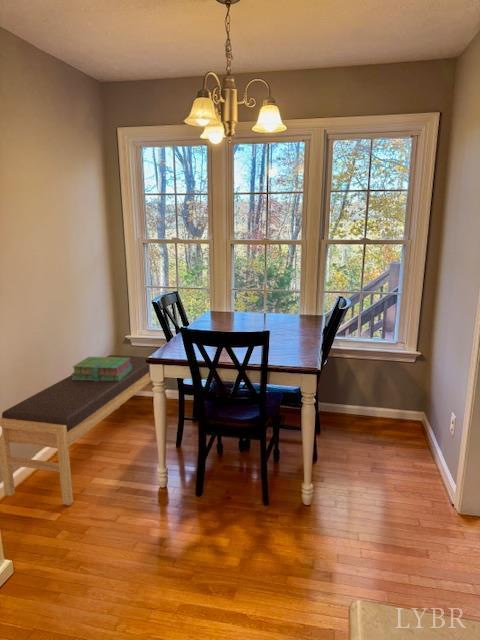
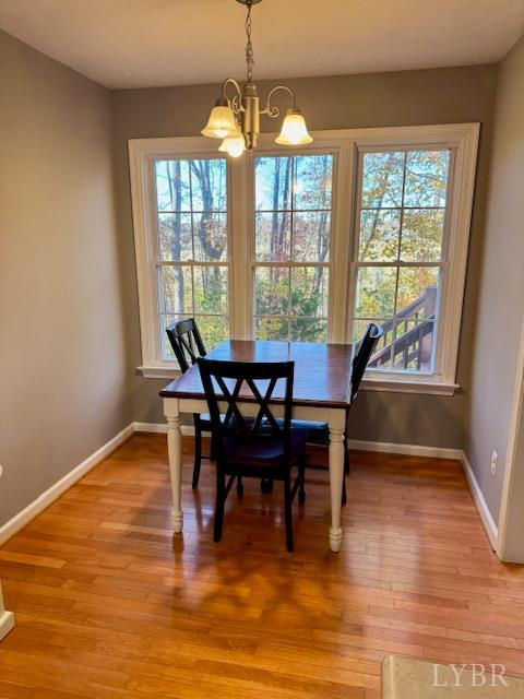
- stack of books [70,356,132,381]
- bench [0,354,153,506]
